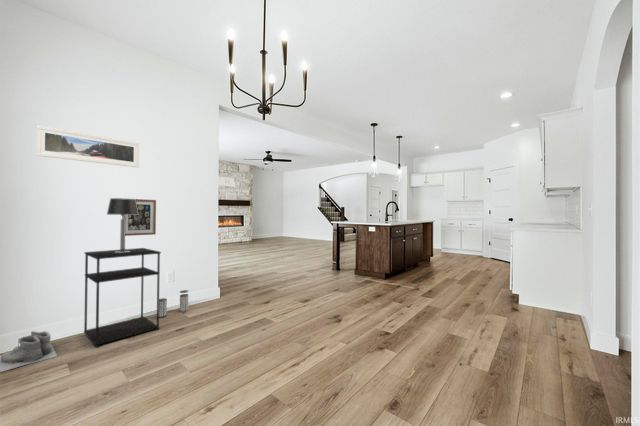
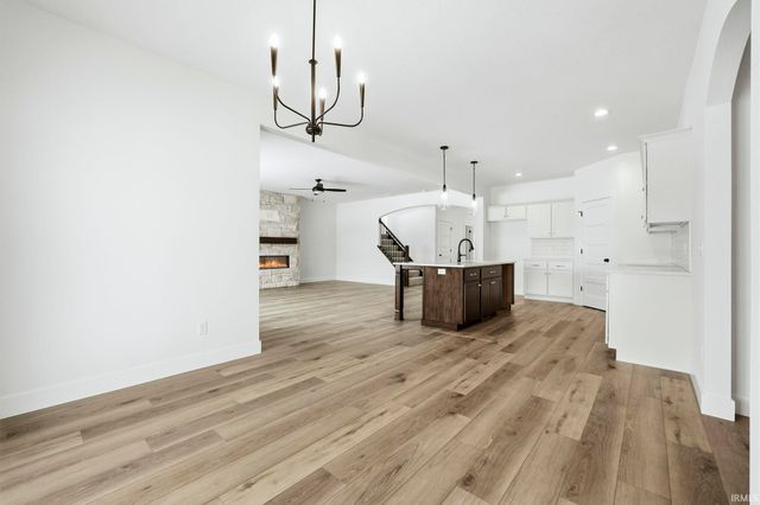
- shelving unit [83,247,162,349]
- table lamp [106,197,139,253]
- wall art [124,198,157,237]
- trash can [159,289,189,318]
- boots [0,330,58,373]
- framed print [35,125,140,168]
